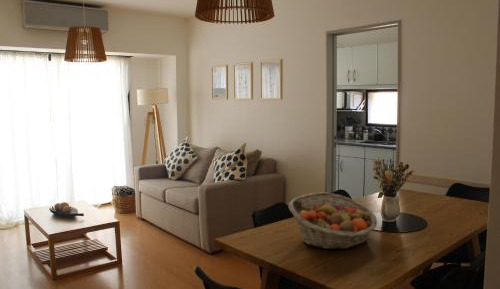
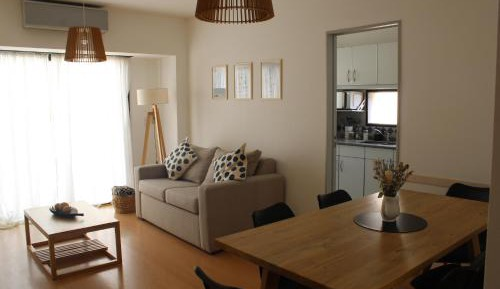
- fruit basket [288,191,378,250]
